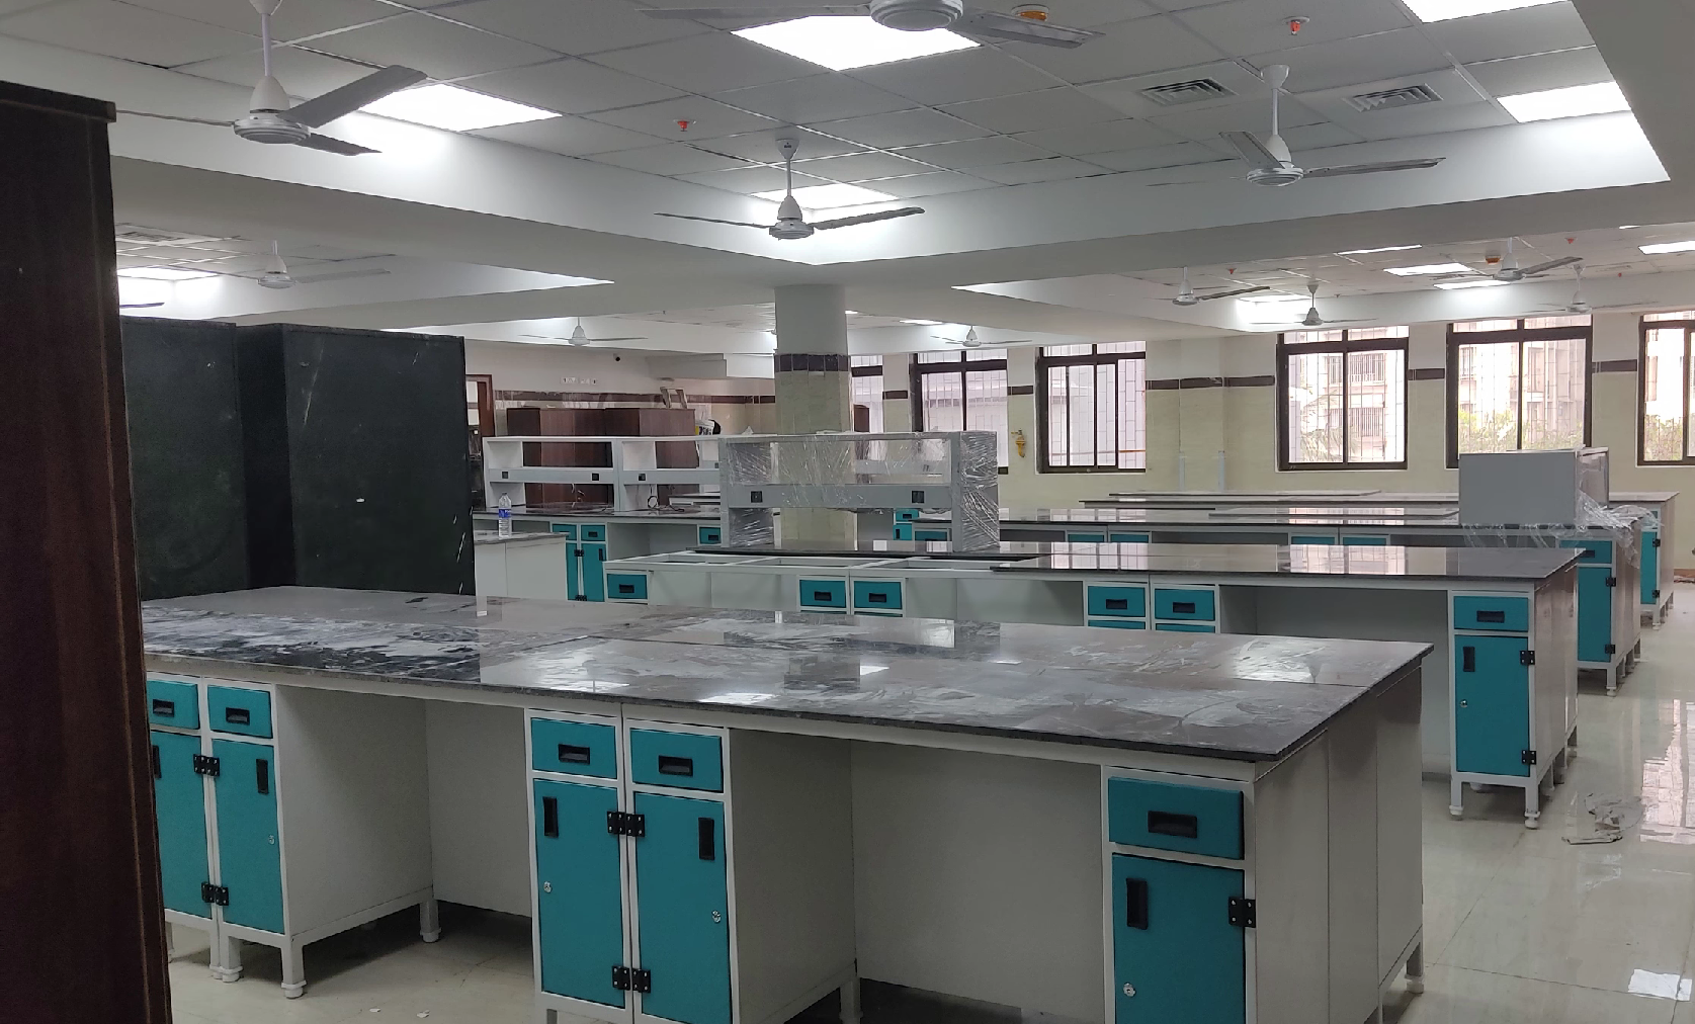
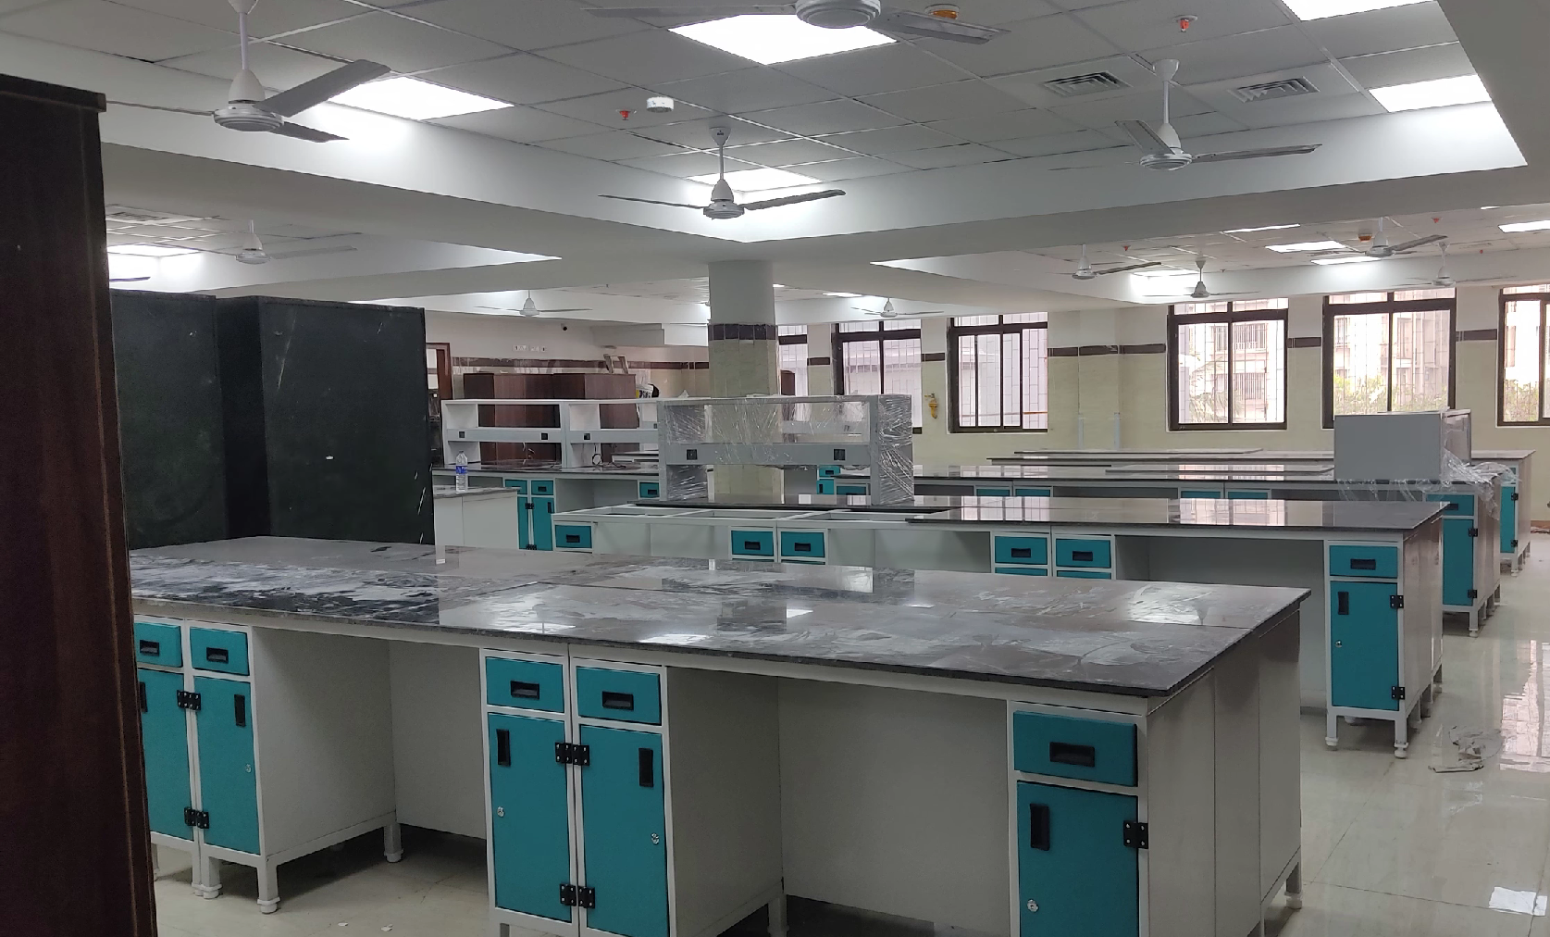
+ smoke detector [645,96,674,114]
